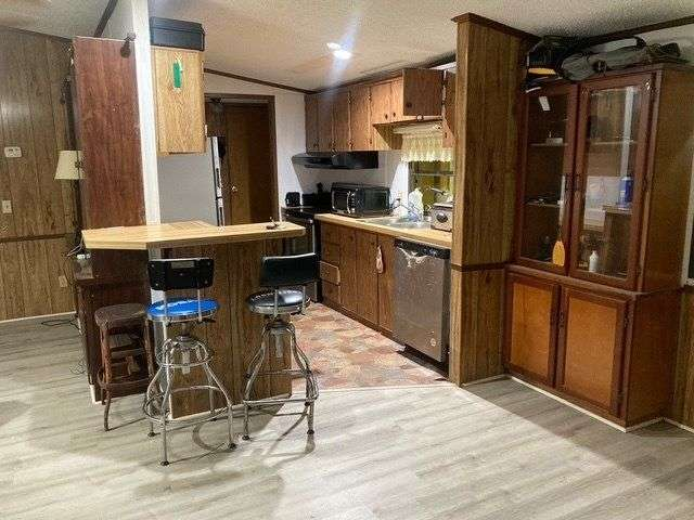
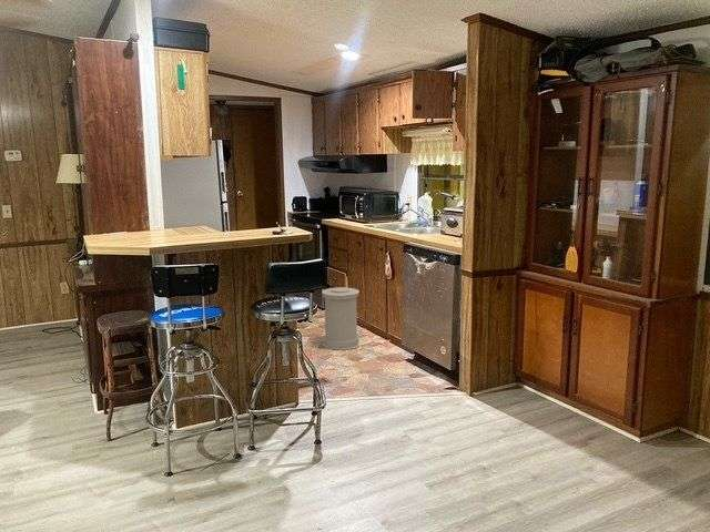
+ trash can [321,286,361,350]
